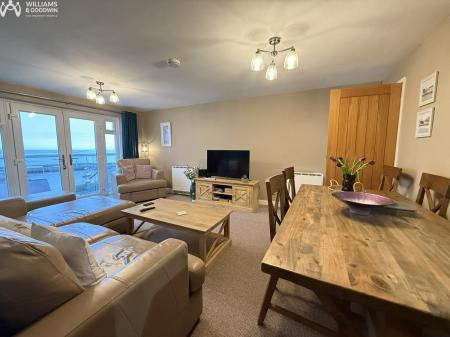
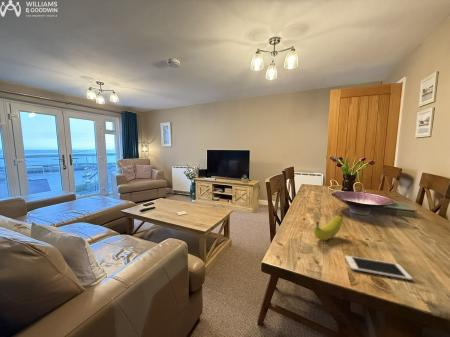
+ fruit [313,214,344,241]
+ cell phone [344,255,413,281]
